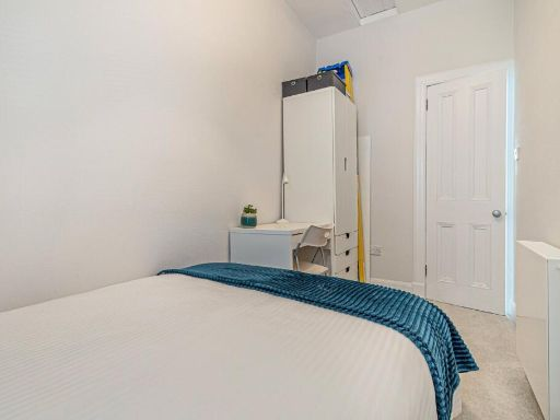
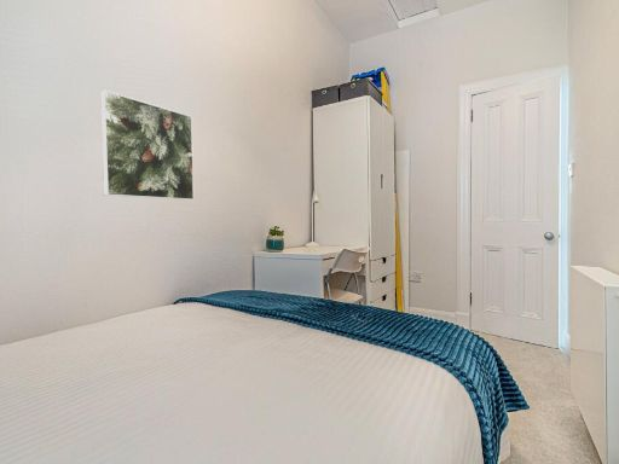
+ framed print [99,89,195,202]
